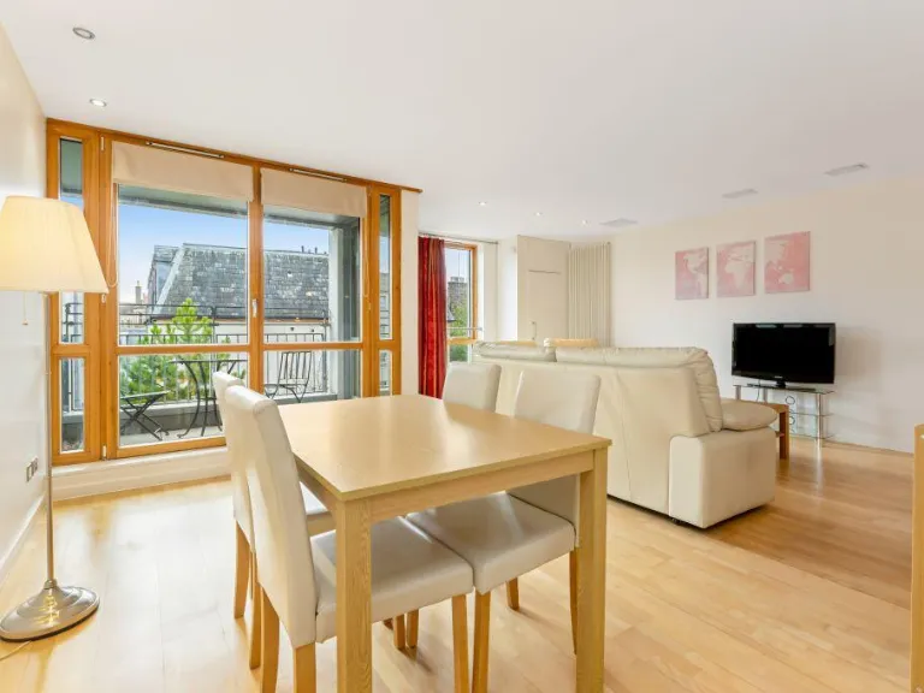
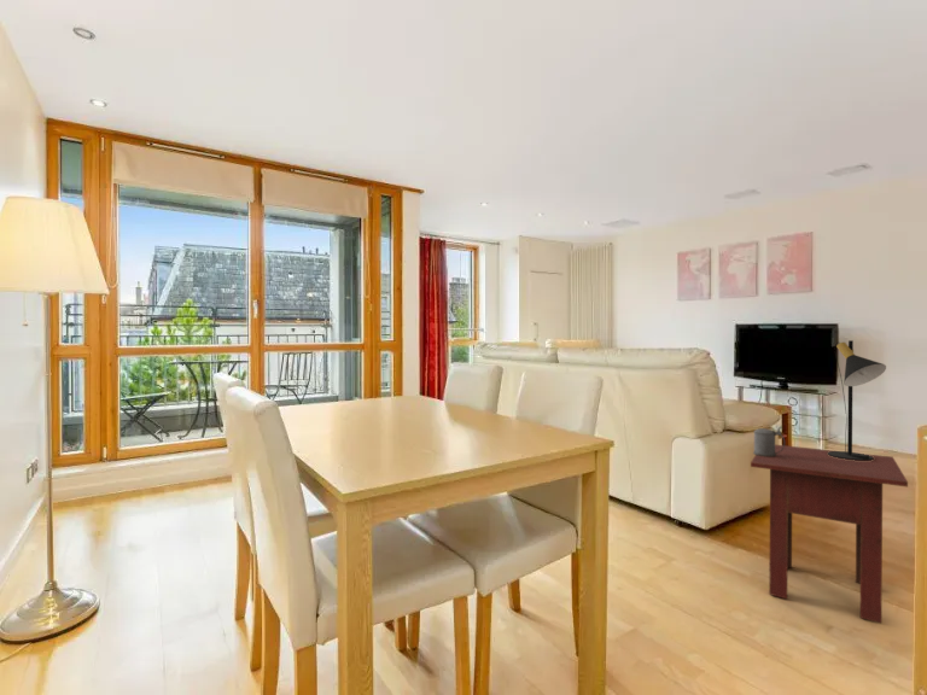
+ side table [750,444,909,624]
+ table lamp [828,339,887,461]
+ beer stein [752,426,786,457]
